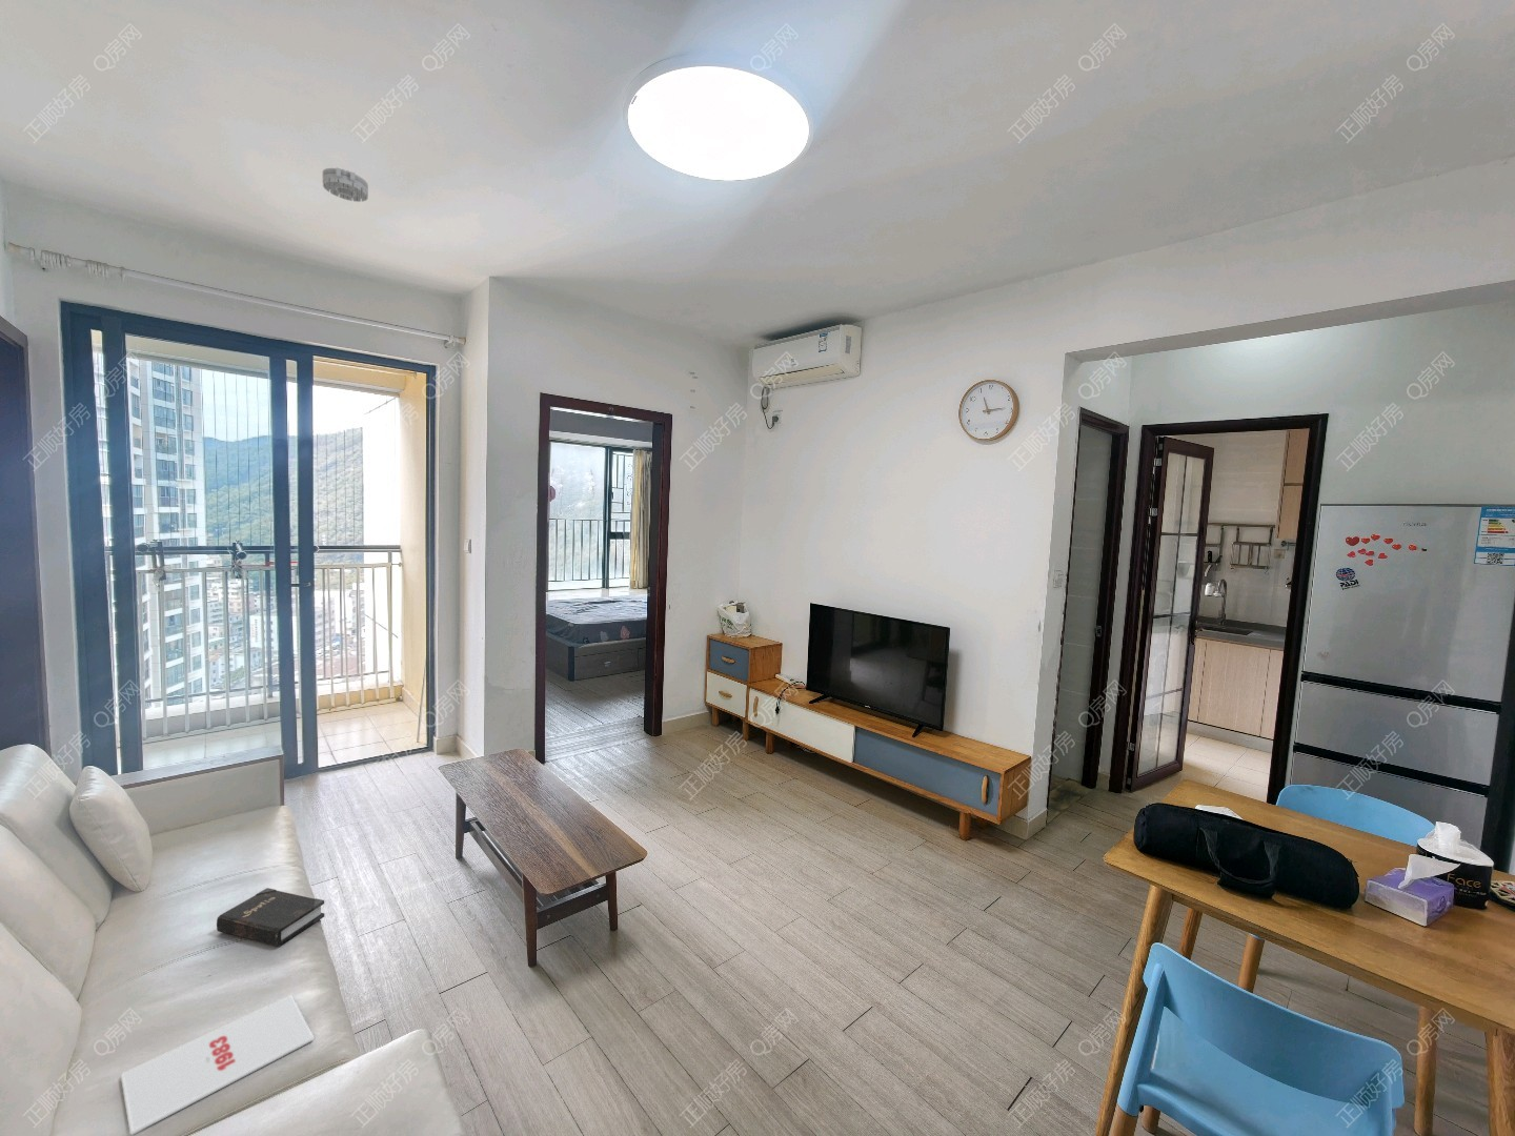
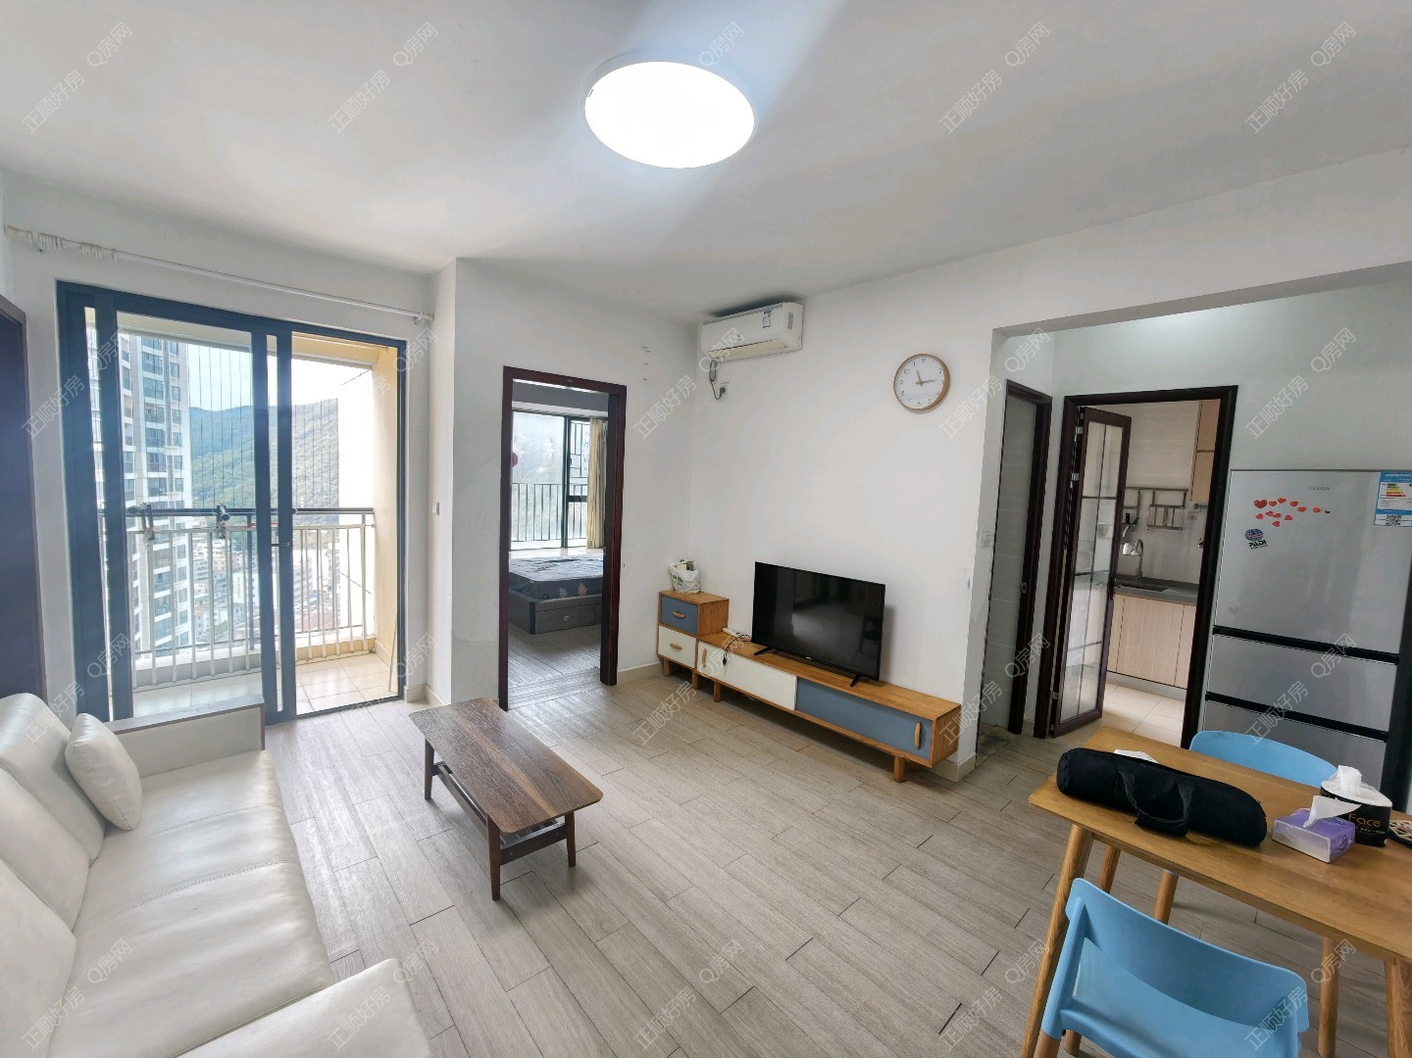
- magazine [120,994,316,1136]
- hardback book [216,887,326,946]
- smoke detector [322,166,370,203]
